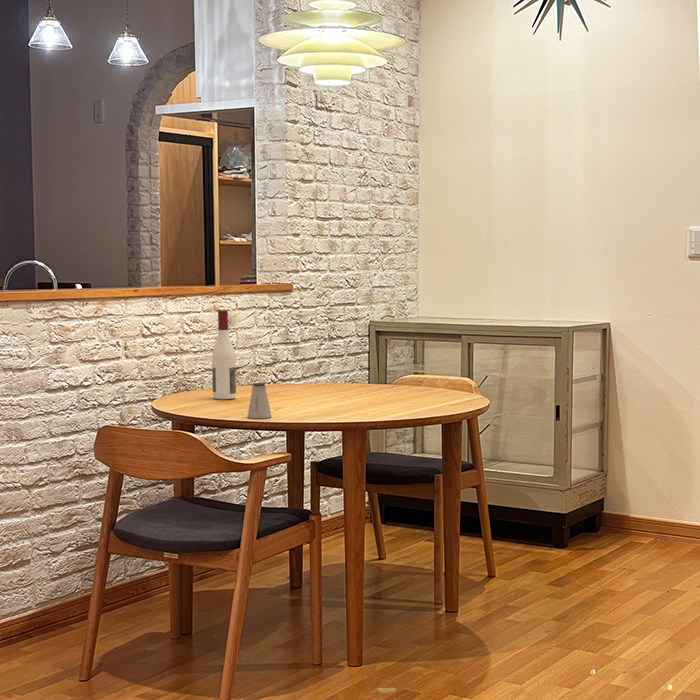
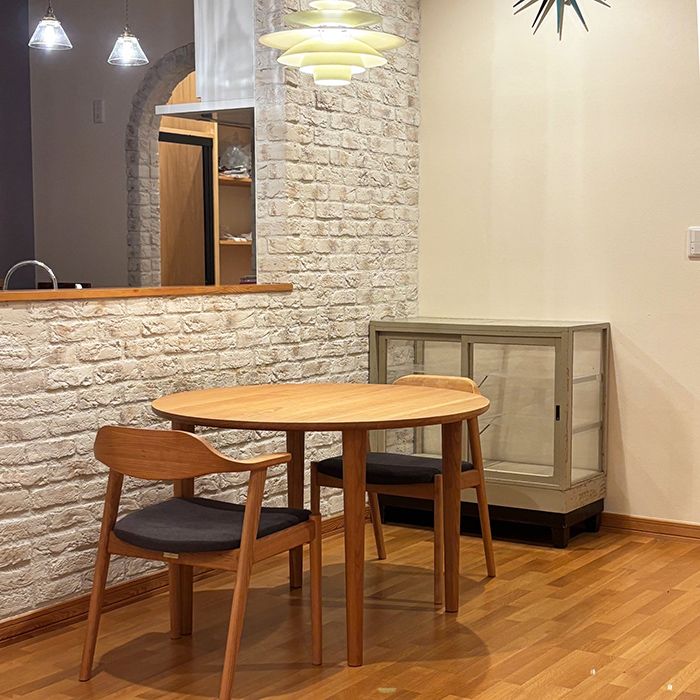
- alcohol [211,309,237,400]
- saltshaker [247,382,272,419]
